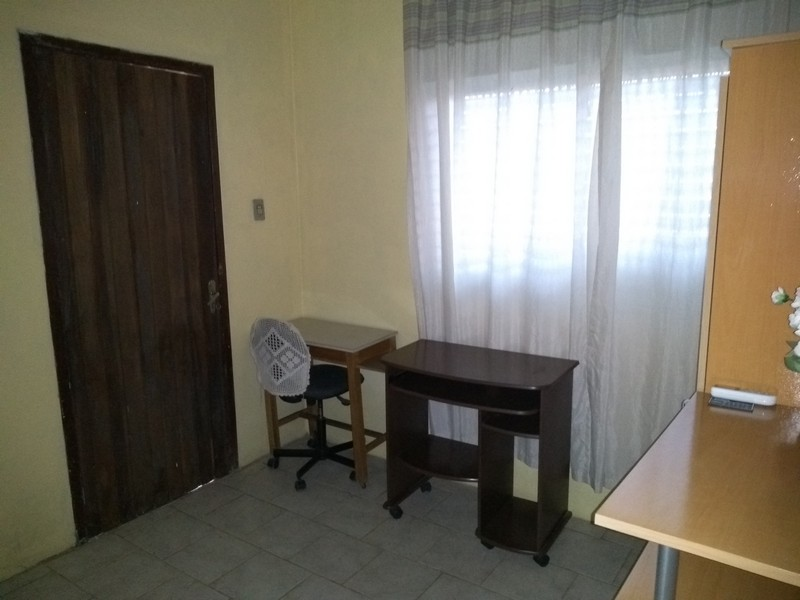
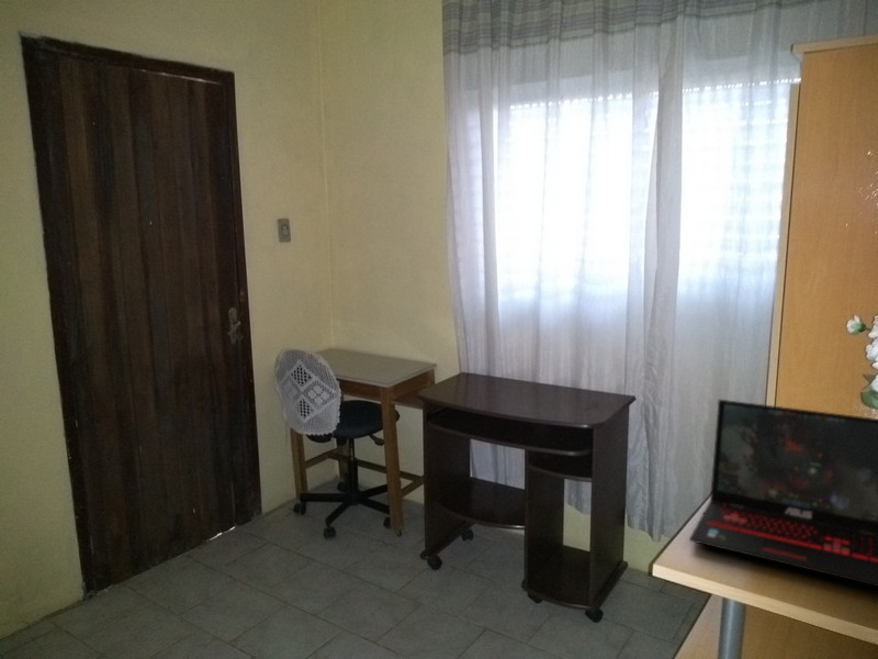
+ laptop [688,399,878,588]
